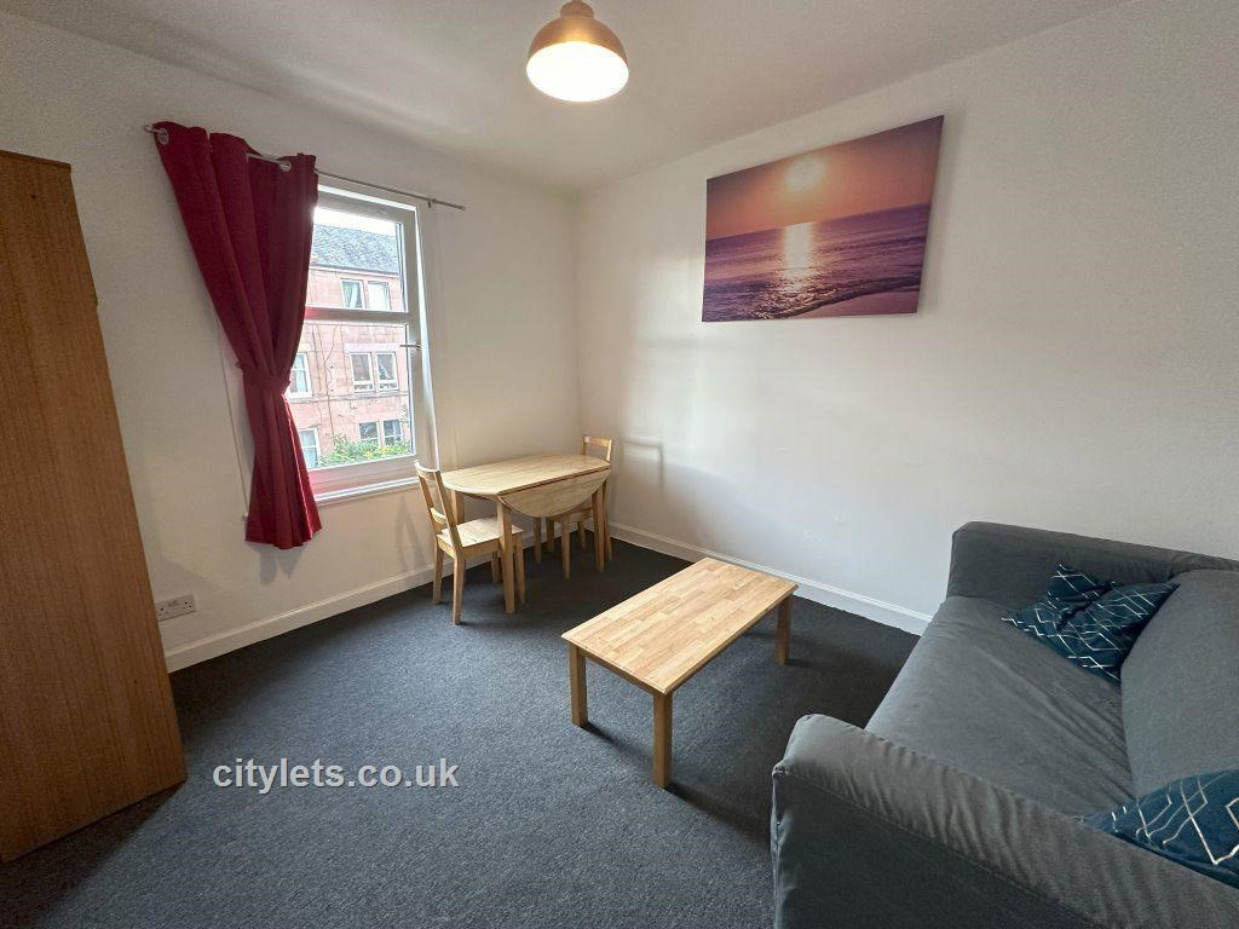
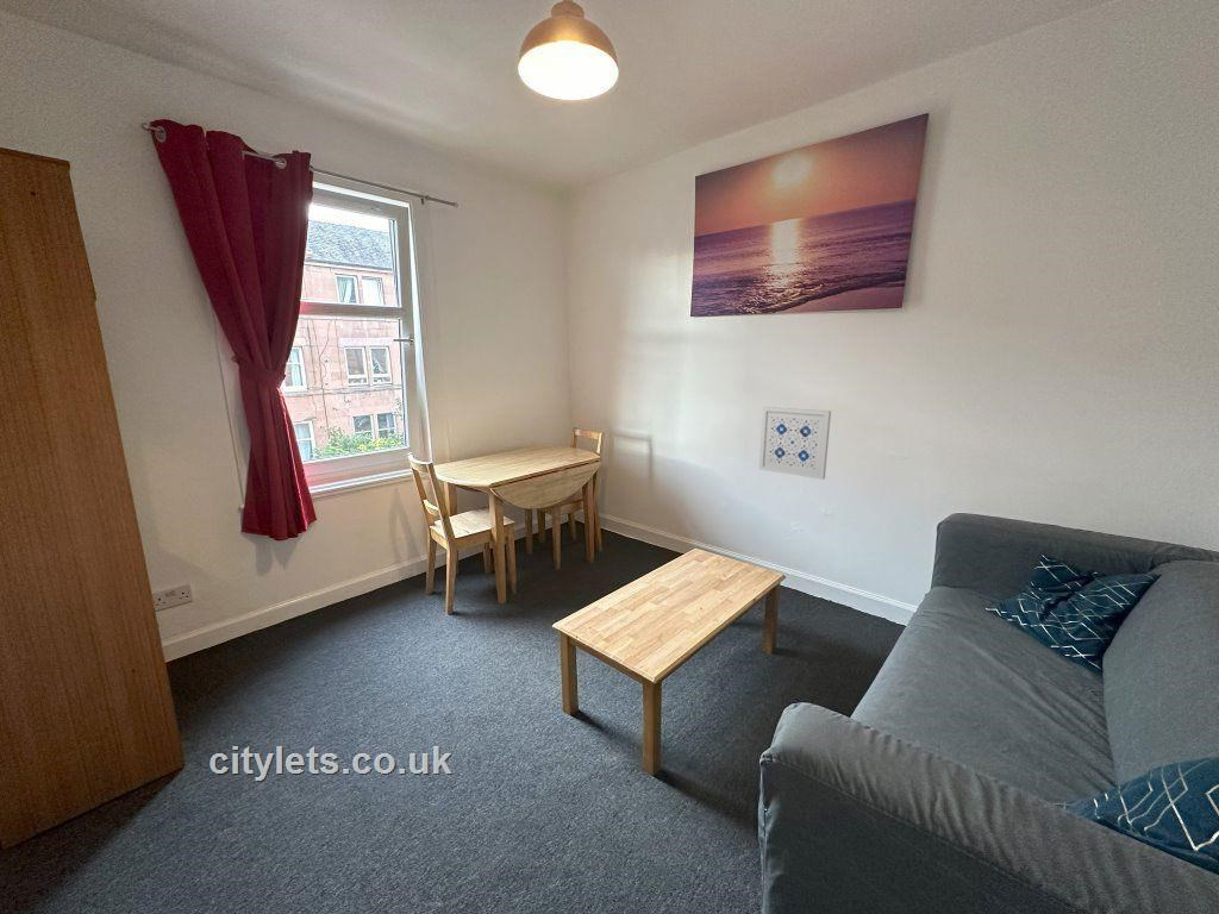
+ wall art [758,406,832,481]
